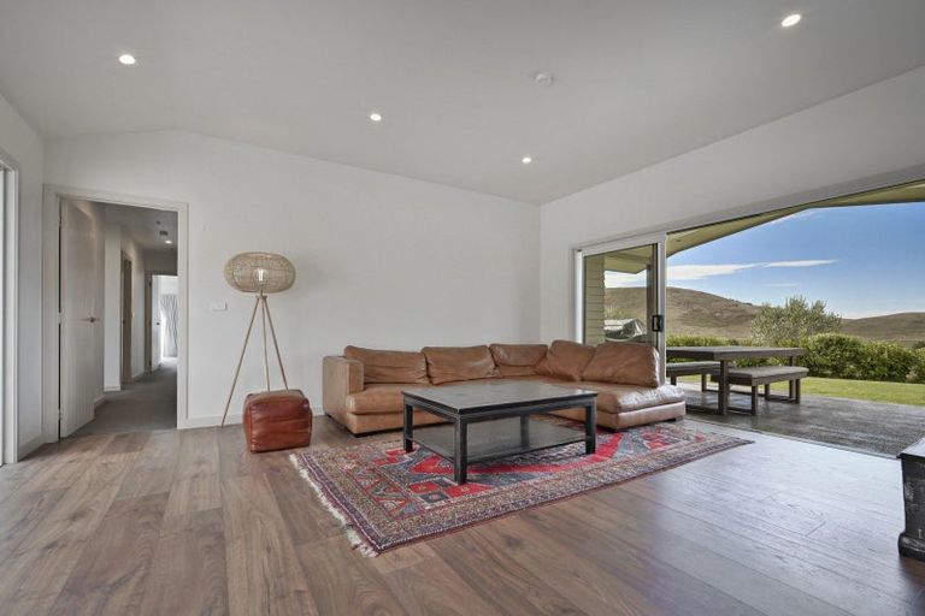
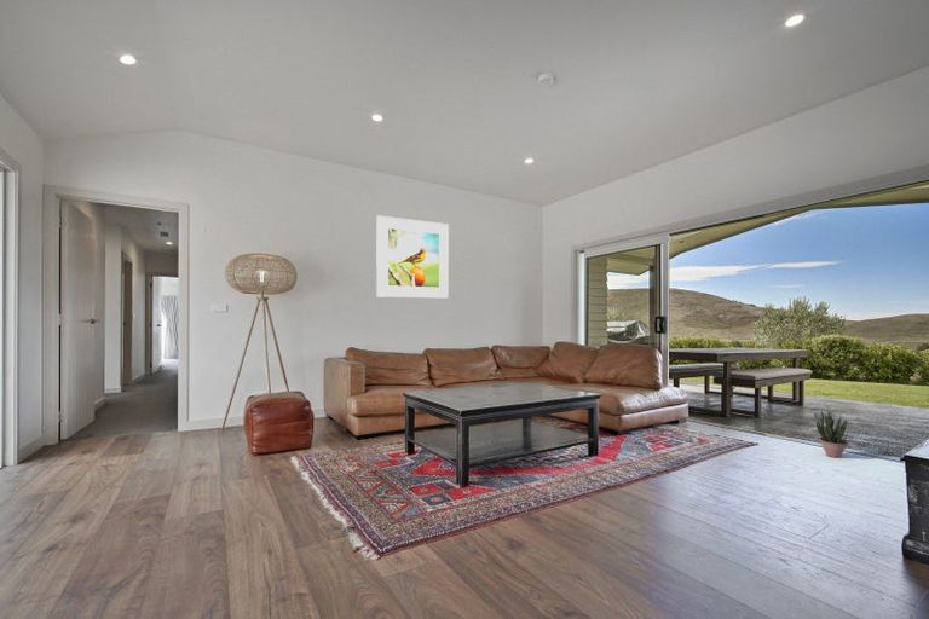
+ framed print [375,214,450,300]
+ potted plant [813,410,849,459]
